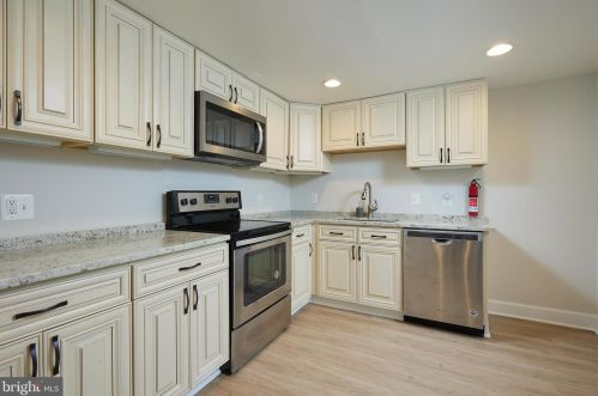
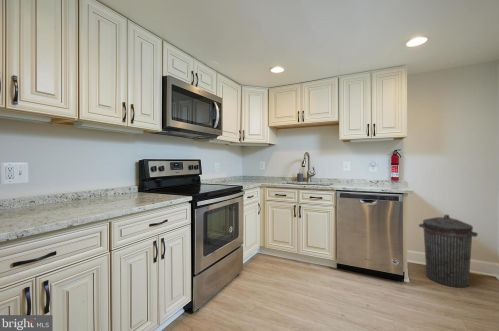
+ trash can [418,214,479,289]
